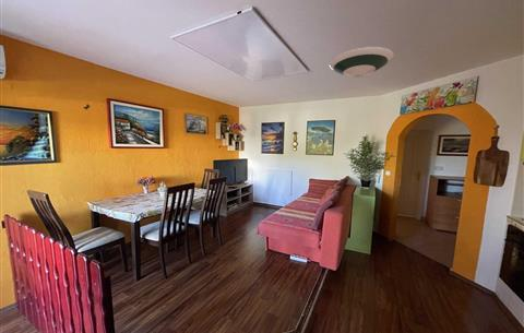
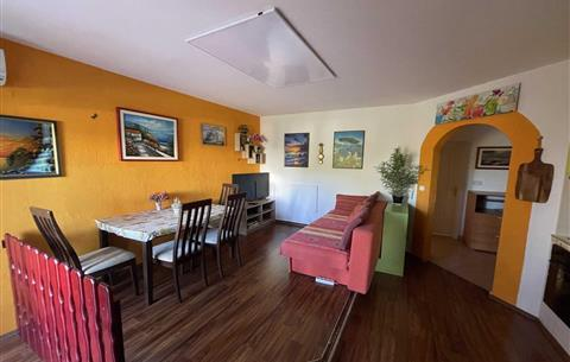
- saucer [329,46,395,79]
